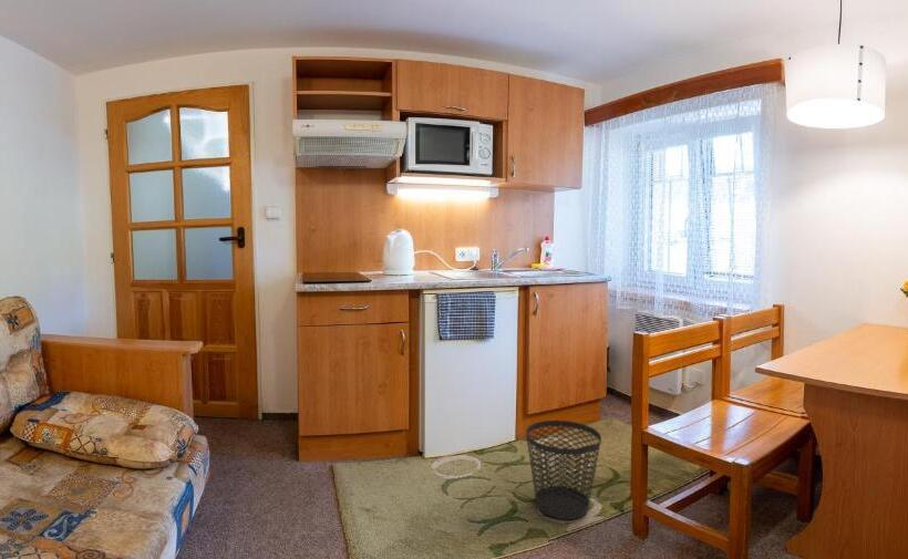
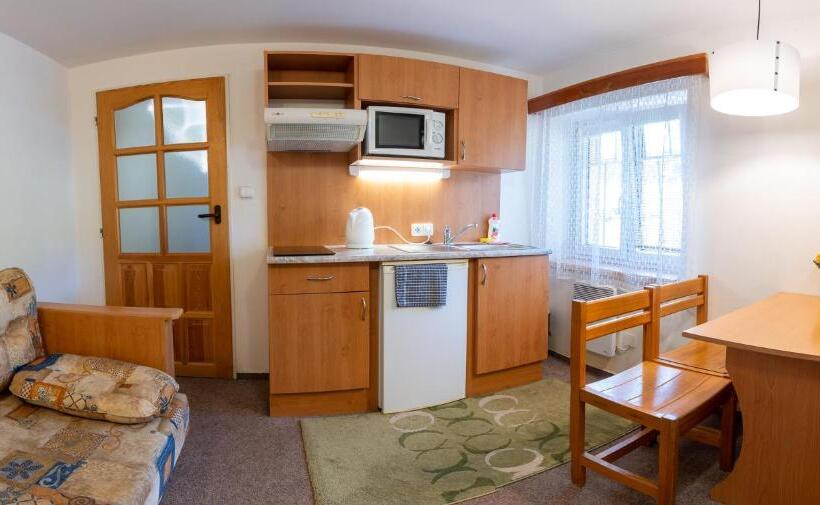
- wastebasket [525,420,602,520]
